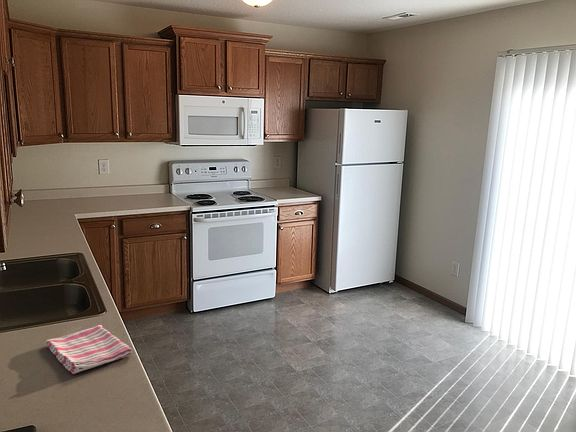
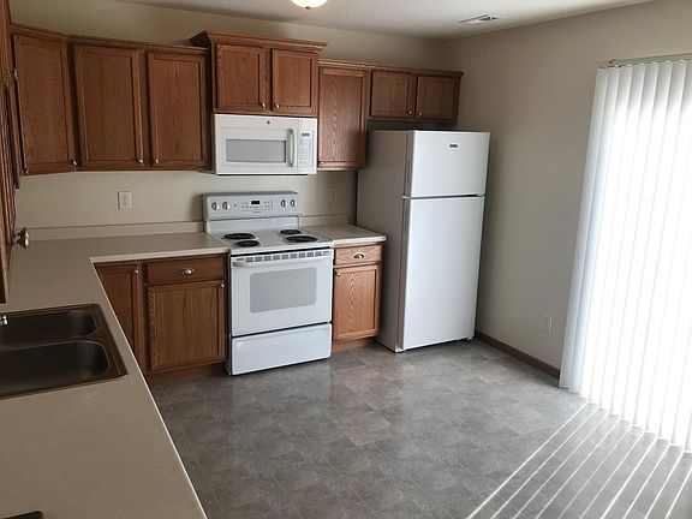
- dish towel [44,324,133,375]
